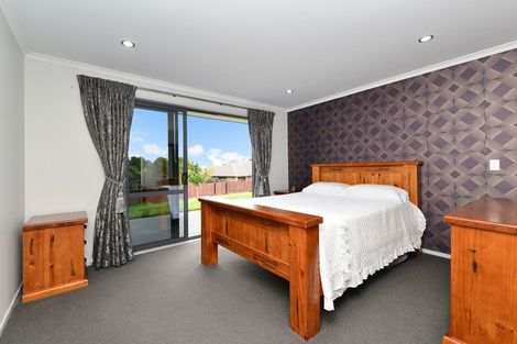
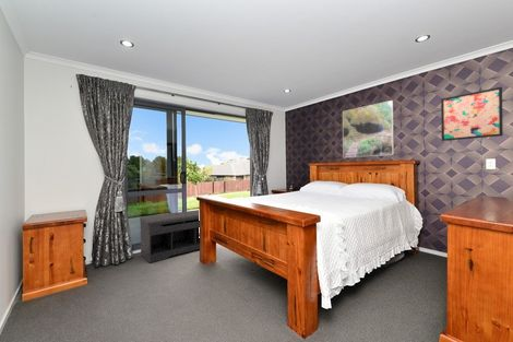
+ wall art [440,85,504,142]
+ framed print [342,99,395,158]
+ bench [139,209,201,263]
